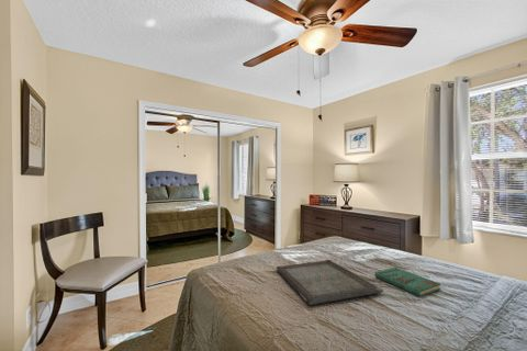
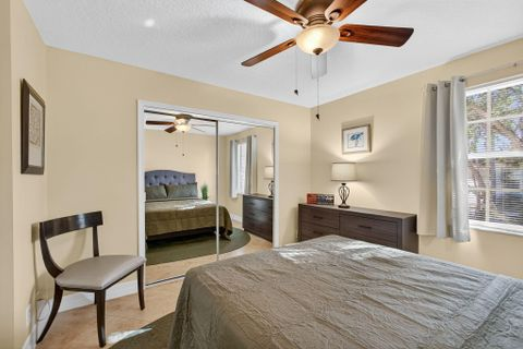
- book [373,267,441,297]
- serving tray [276,259,384,306]
